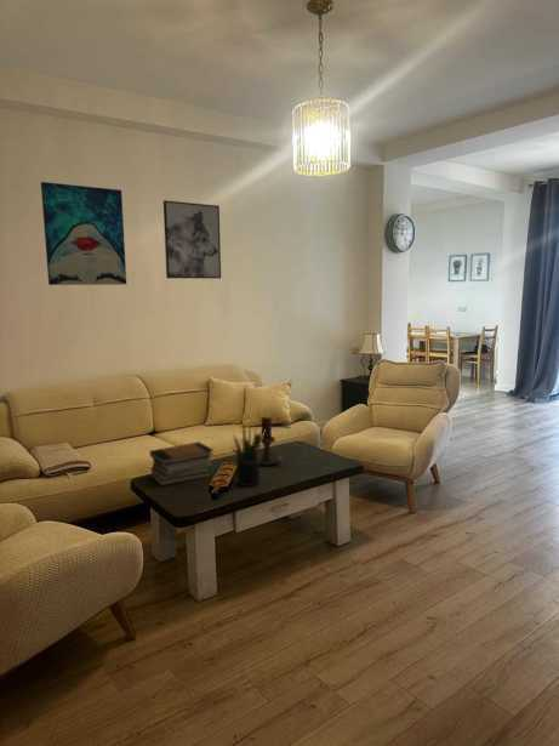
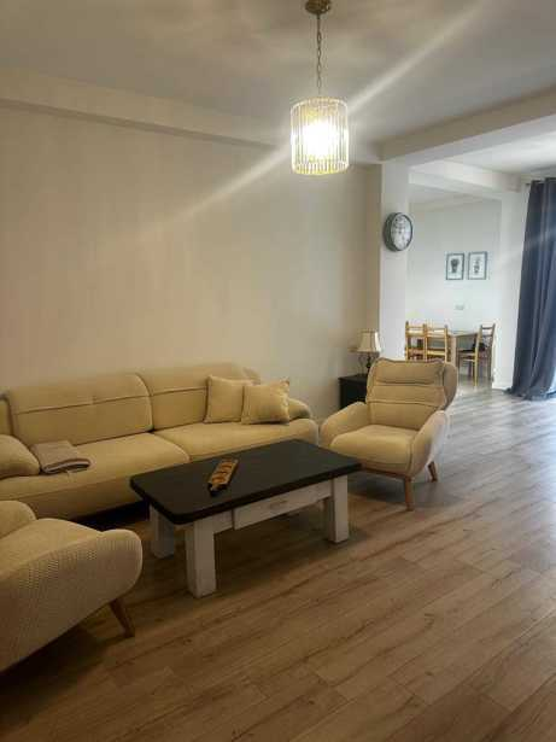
- wall art [162,199,222,280]
- candle holder [257,416,285,467]
- wall art [40,181,127,286]
- book stack [149,440,215,486]
- potted plant [230,421,266,488]
